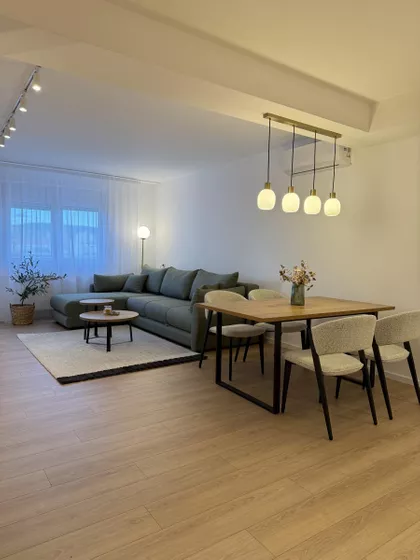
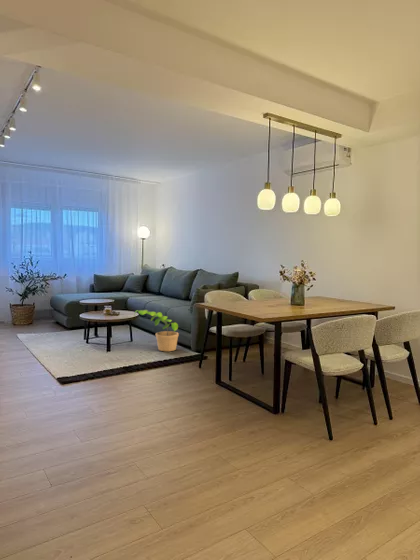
+ potted plant [133,309,180,352]
